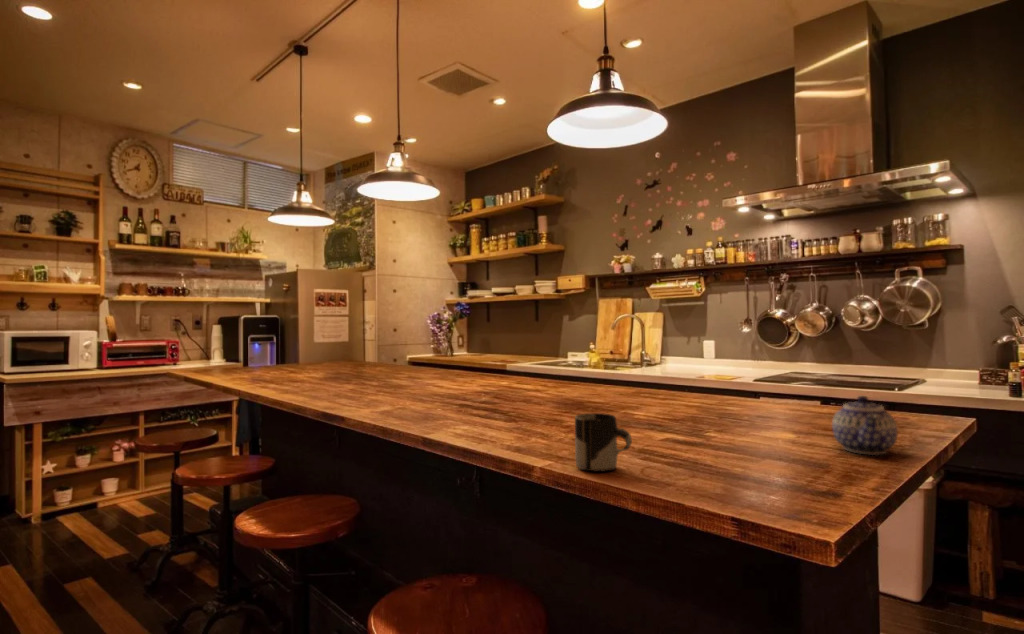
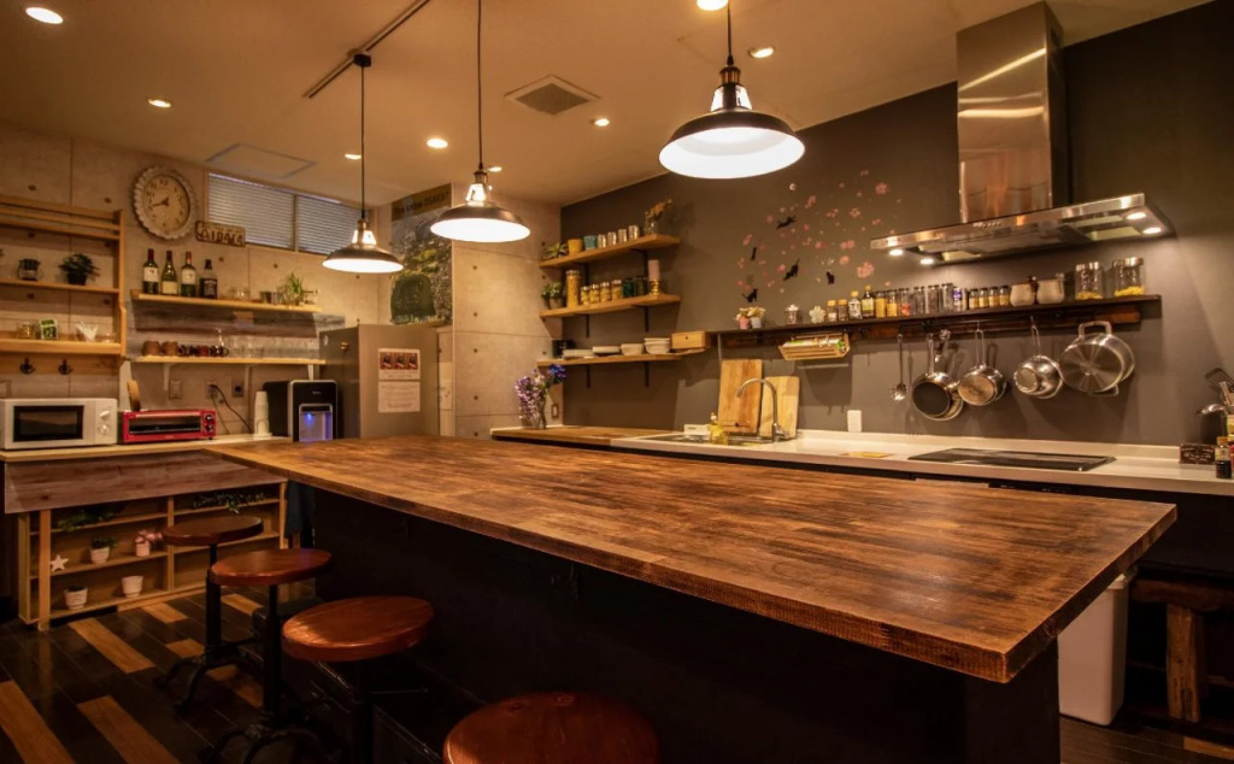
- cup [574,412,633,473]
- teapot [831,395,899,456]
